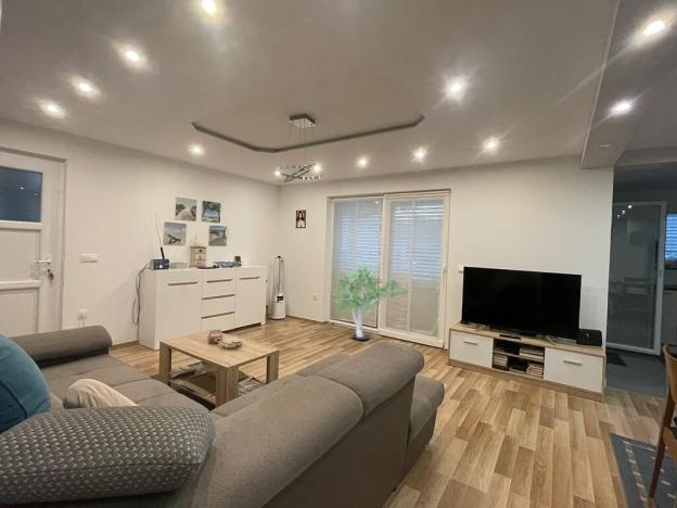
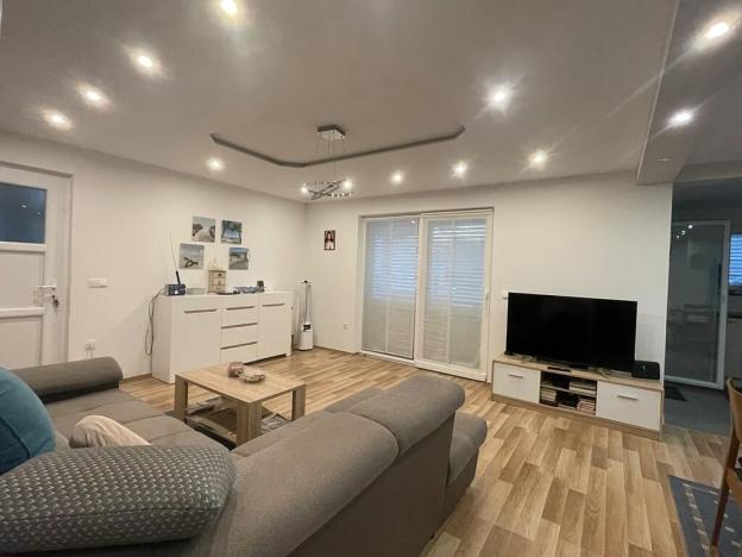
- potted tree [330,262,410,341]
